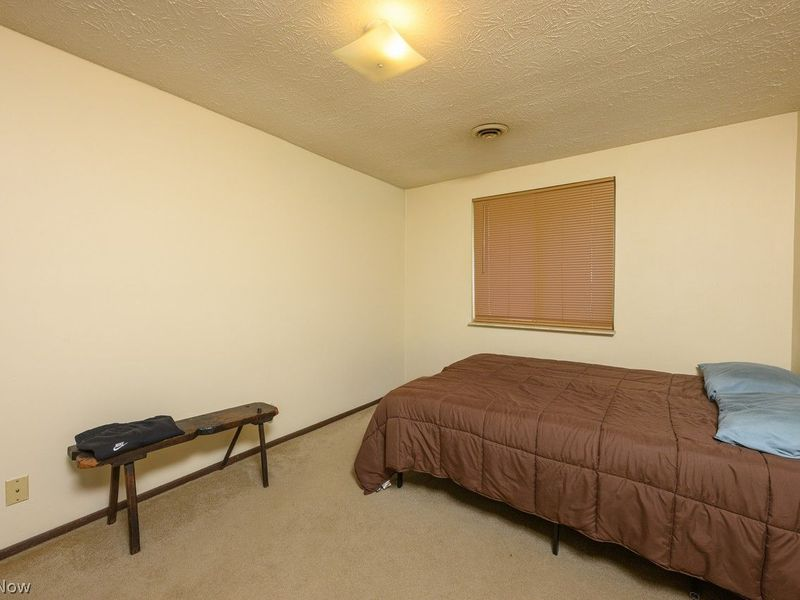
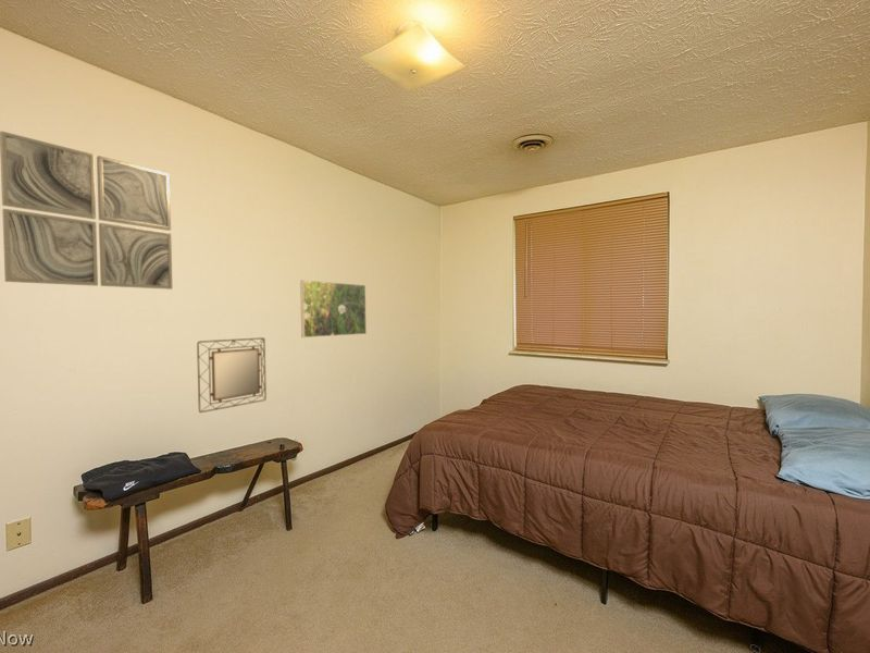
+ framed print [299,279,368,338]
+ wall art [0,130,174,291]
+ home mirror [196,336,268,414]
